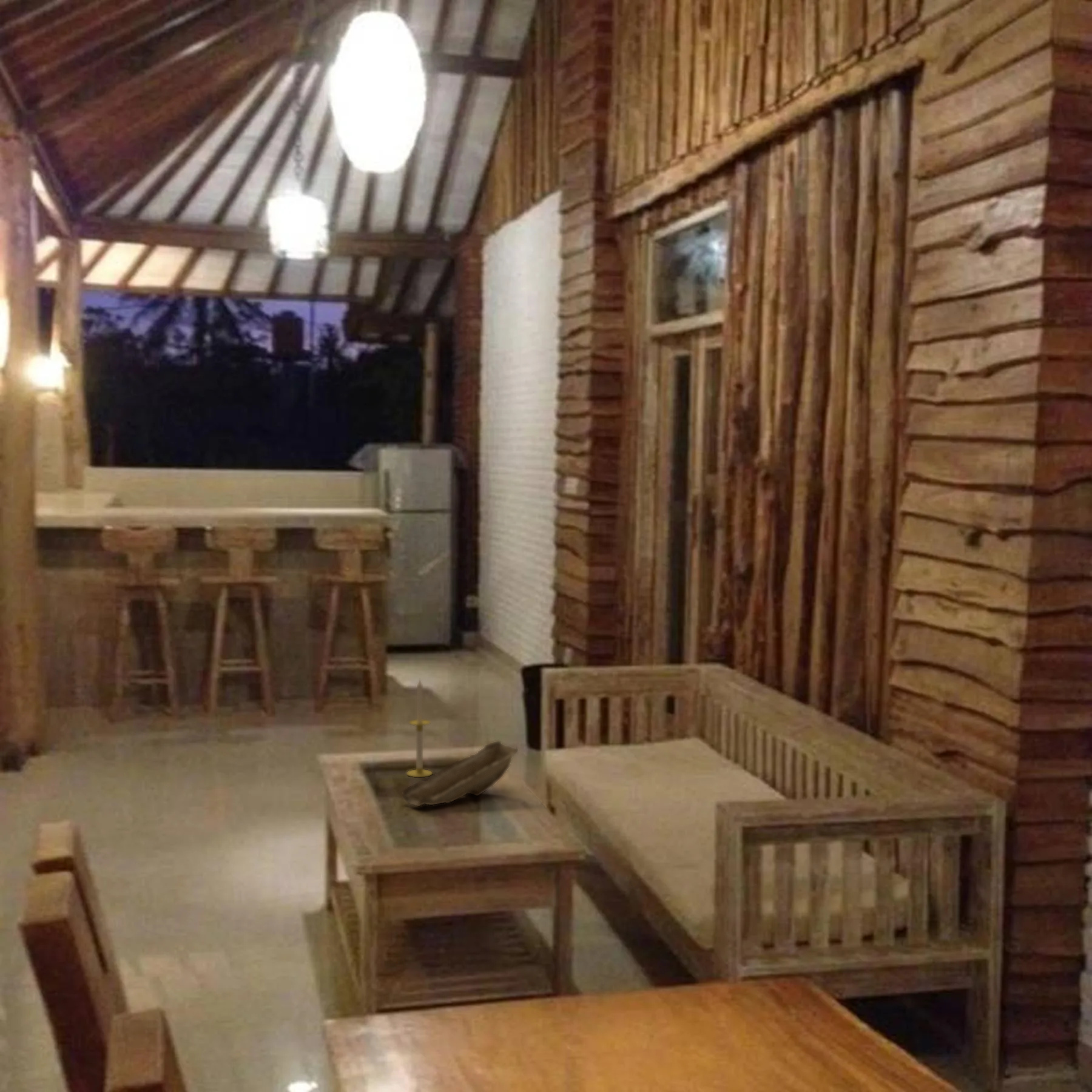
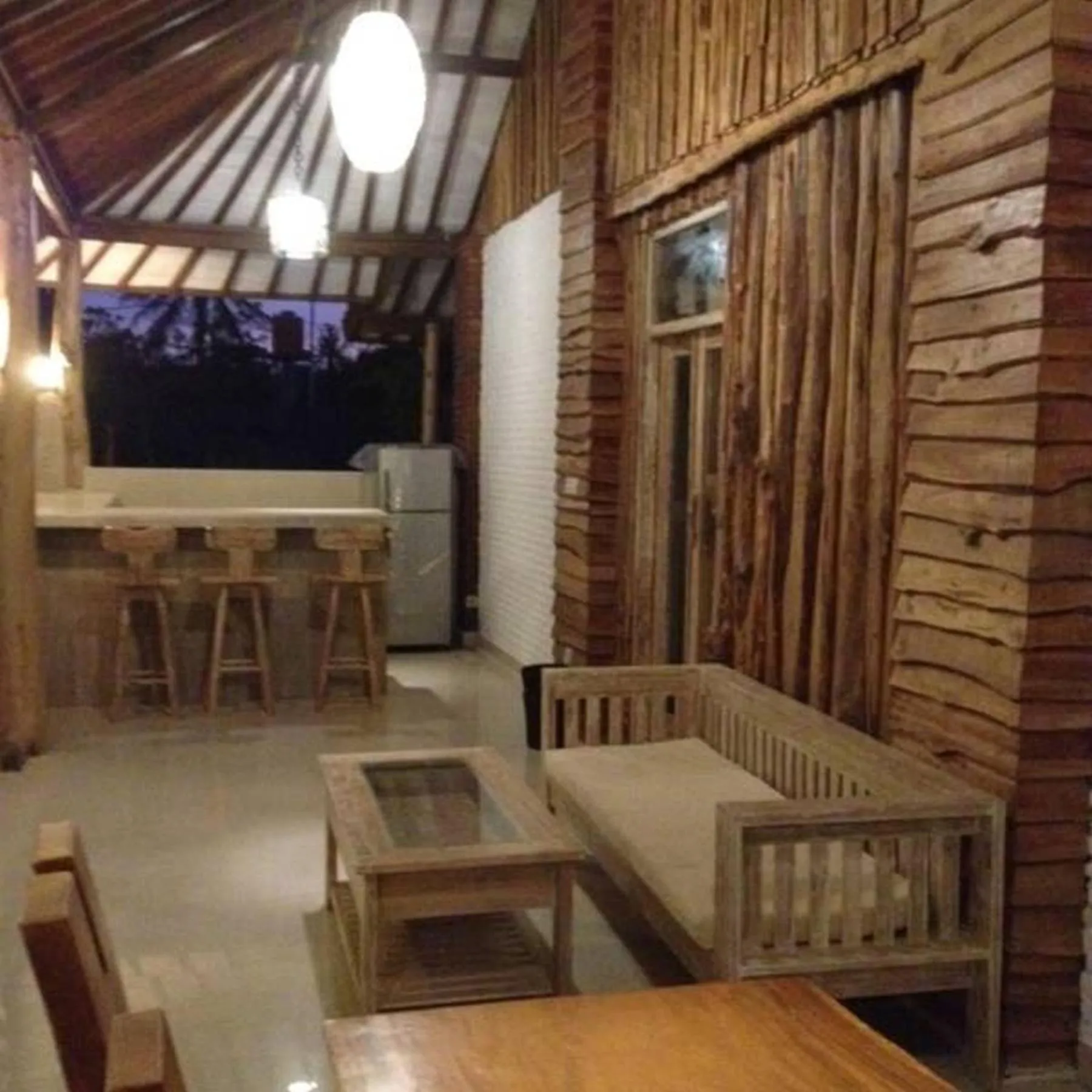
- decorative bowl [402,741,519,807]
- candle [406,679,433,778]
